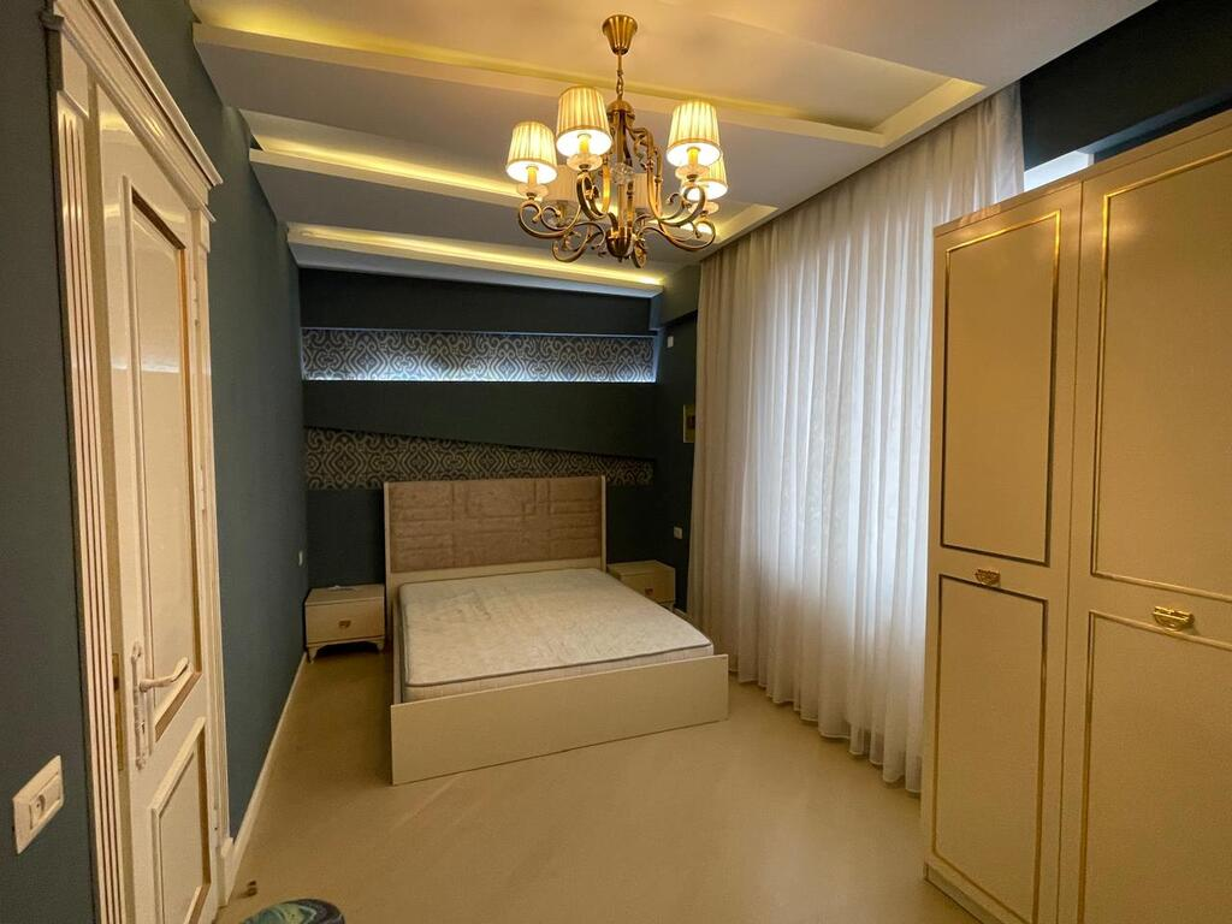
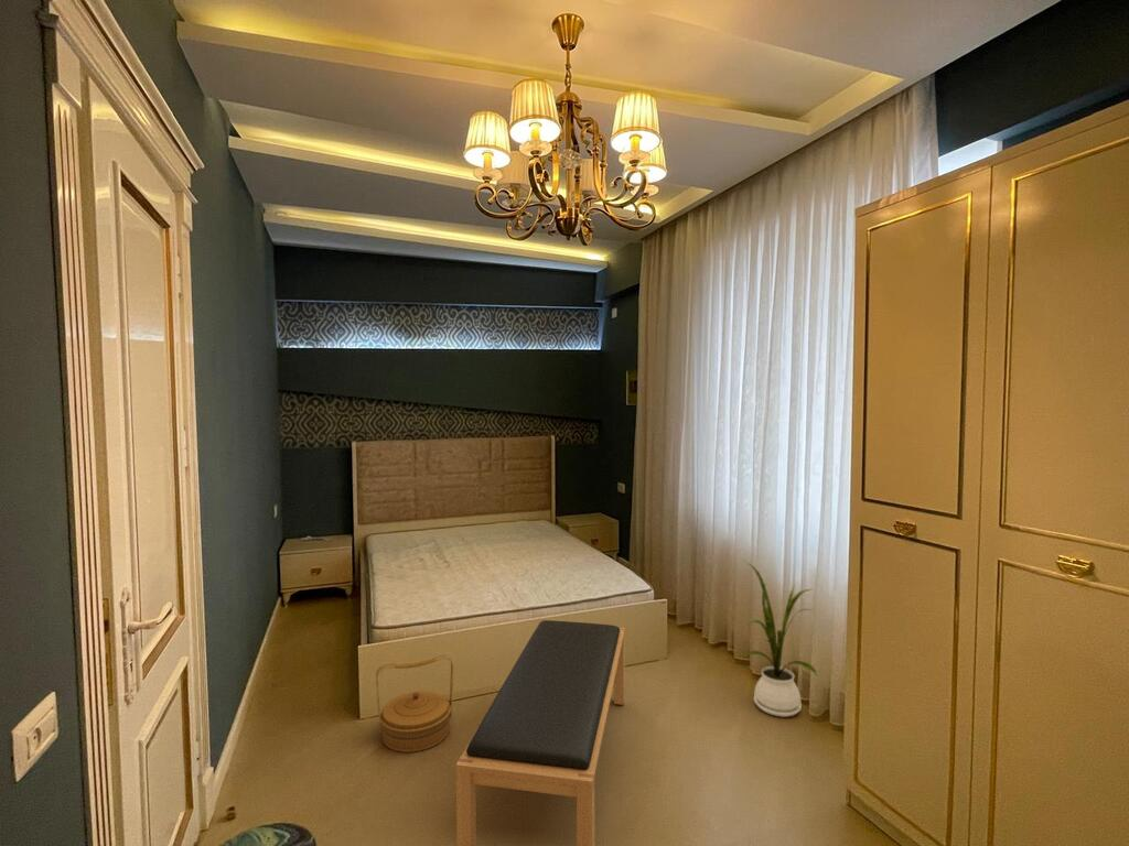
+ basket [375,654,454,753]
+ house plant [741,558,818,718]
+ bench [455,619,626,846]
